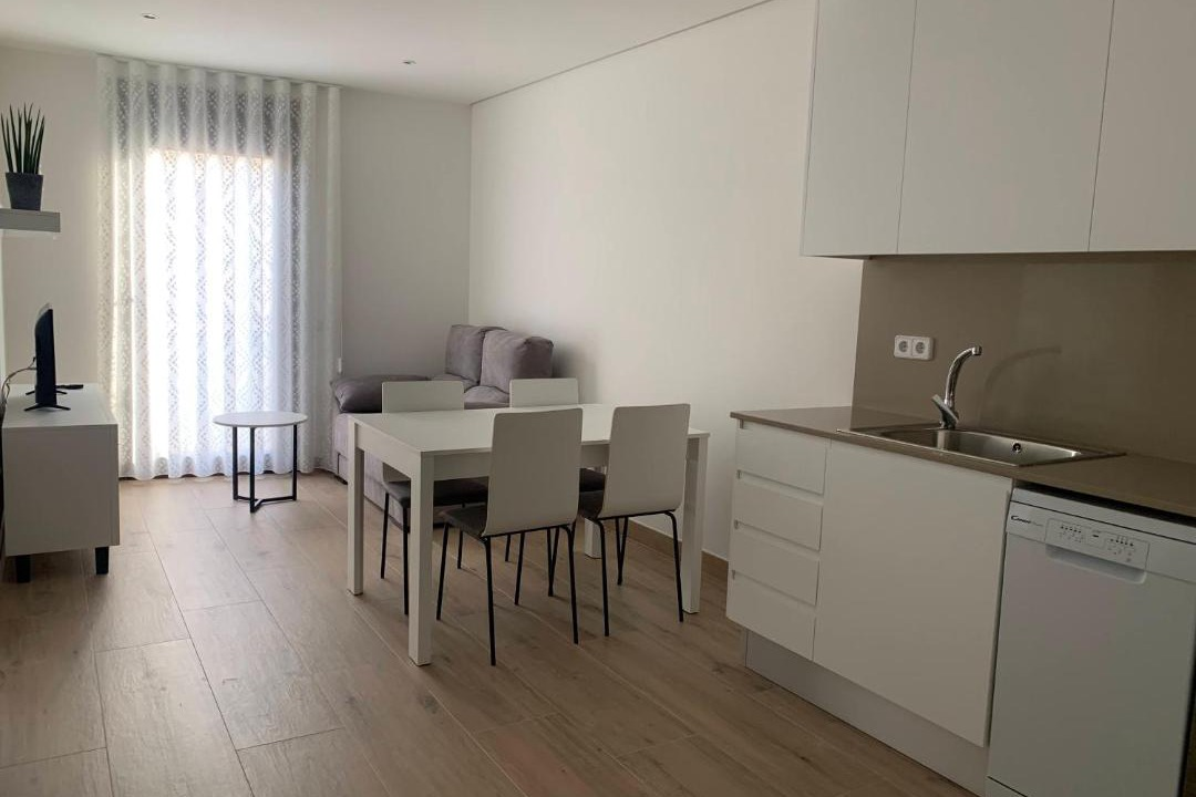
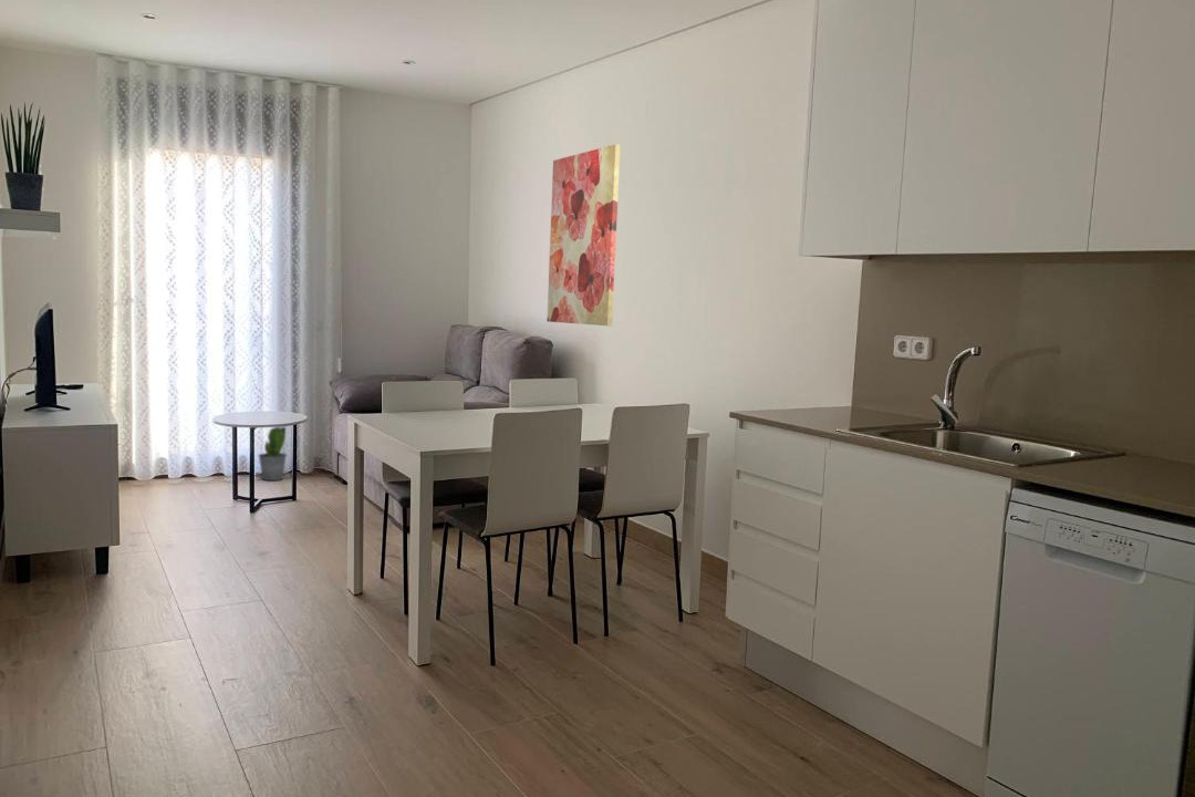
+ wall art [545,143,621,327]
+ potted plant [257,426,288,482]
